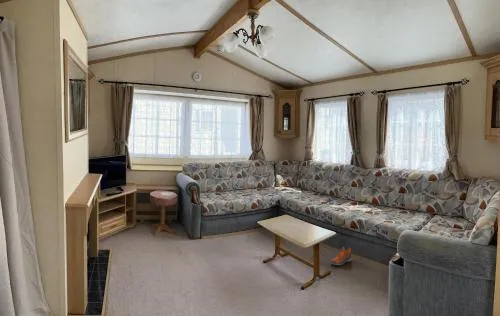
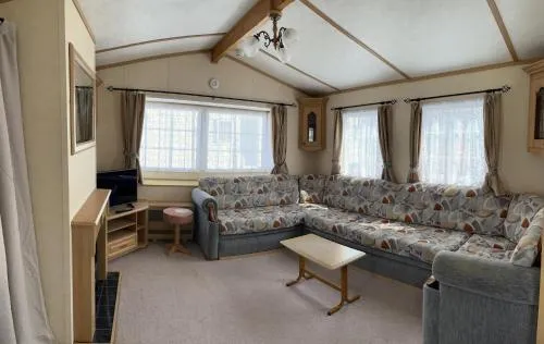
- sneaker [330,244,352,266]
